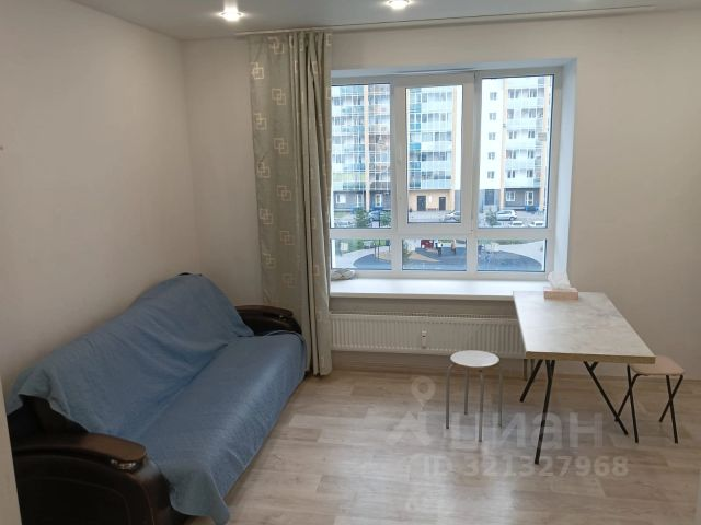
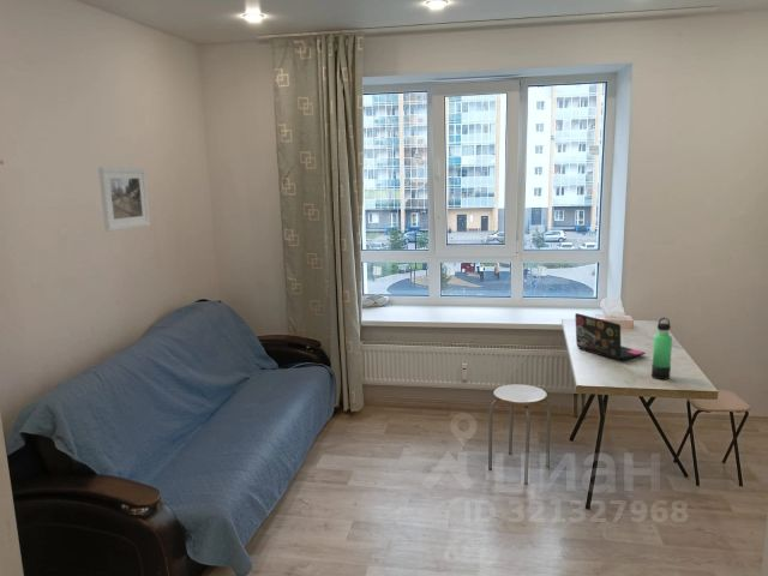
+ thermos bottle [650,317,673,380]
+ laptop [574,312,647,362]
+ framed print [97,166,151,233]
